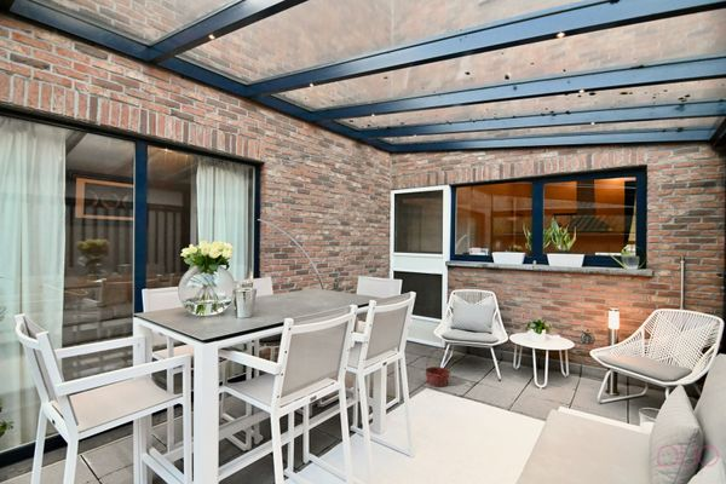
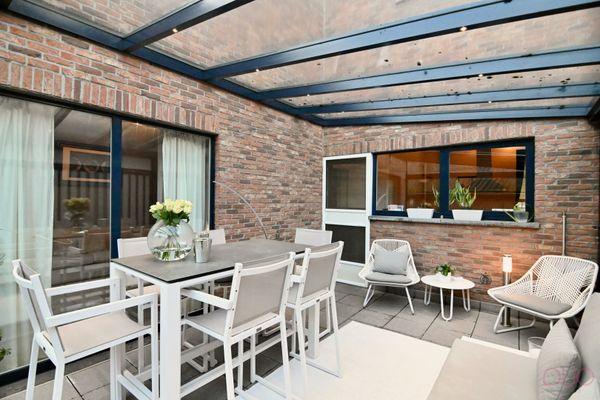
- basket [424,348,451,387]
